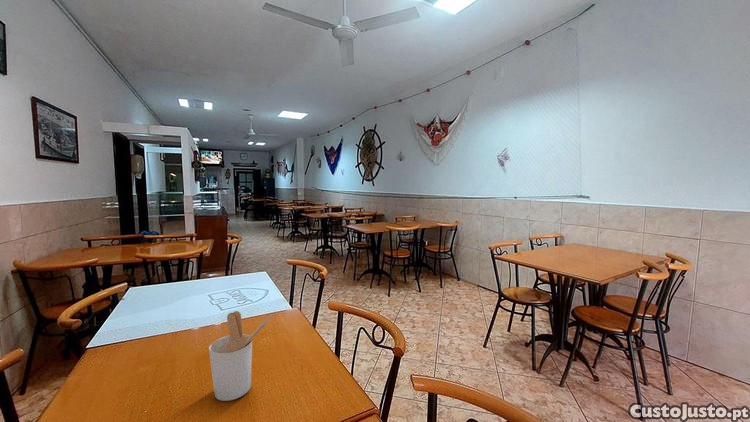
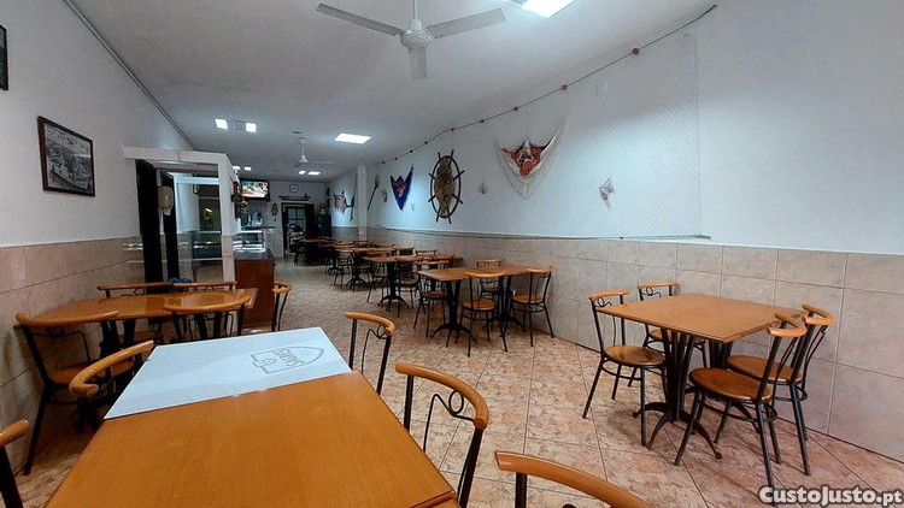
- utensil holder [208,310,273,402]
